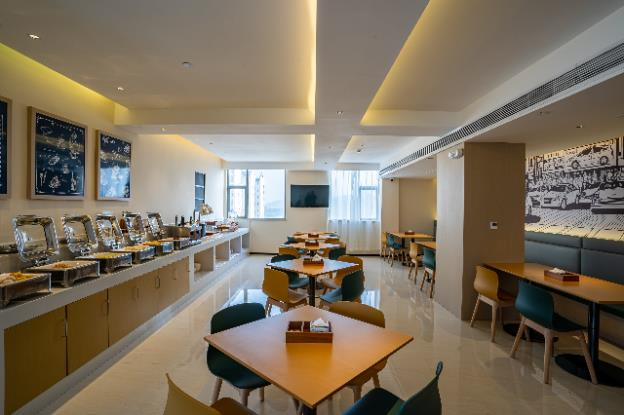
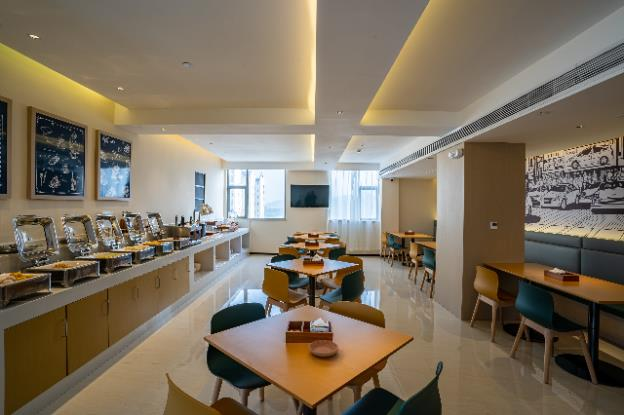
+ saucer [308,339,339,358]
